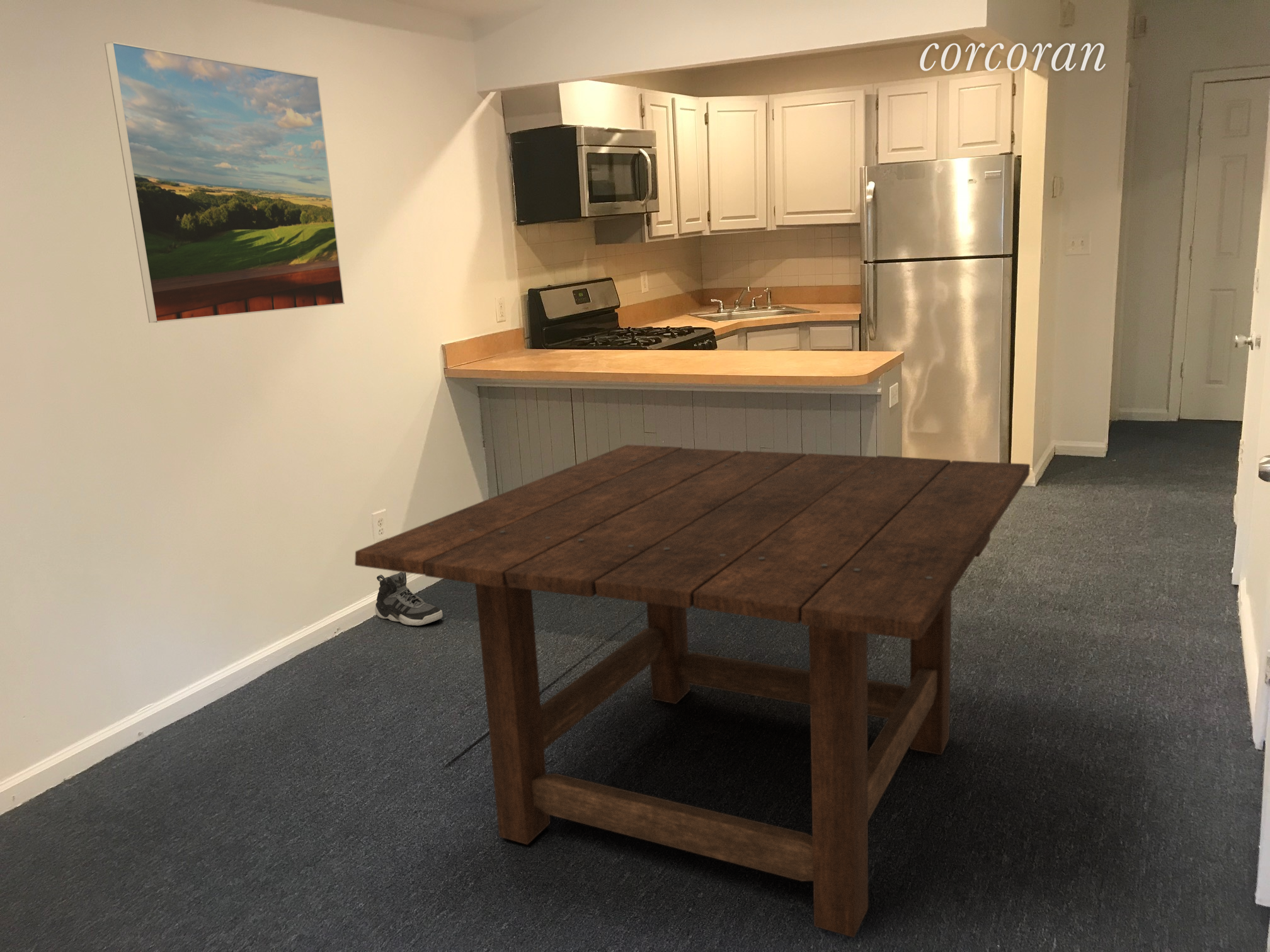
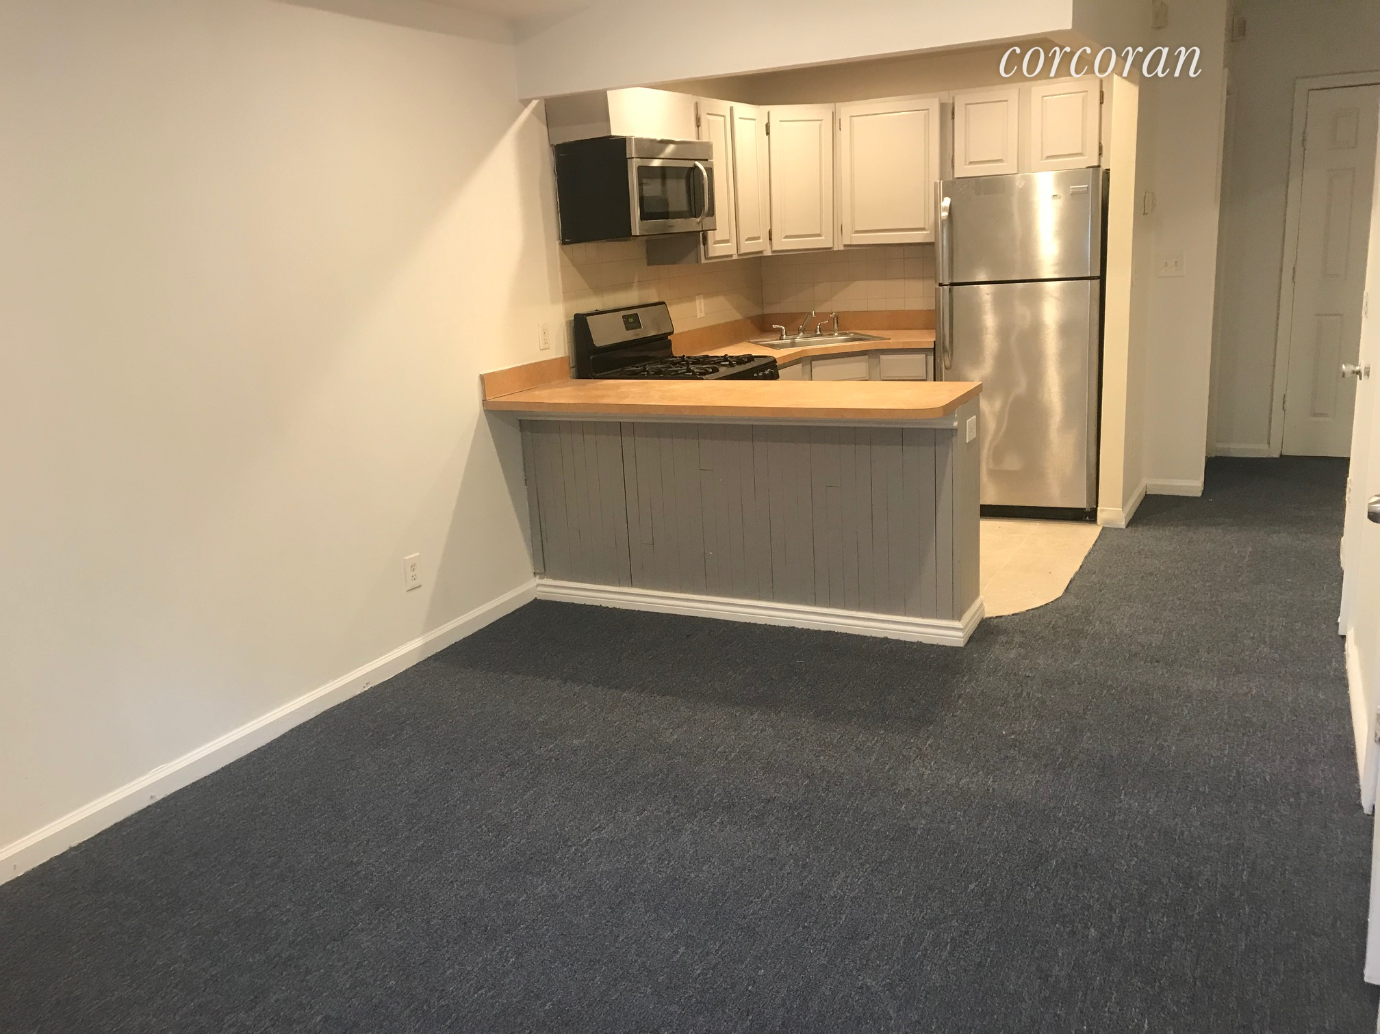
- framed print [104,41,345,324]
- dining table [354,444,1031,938]
- sneaker [374,572,443,626]
